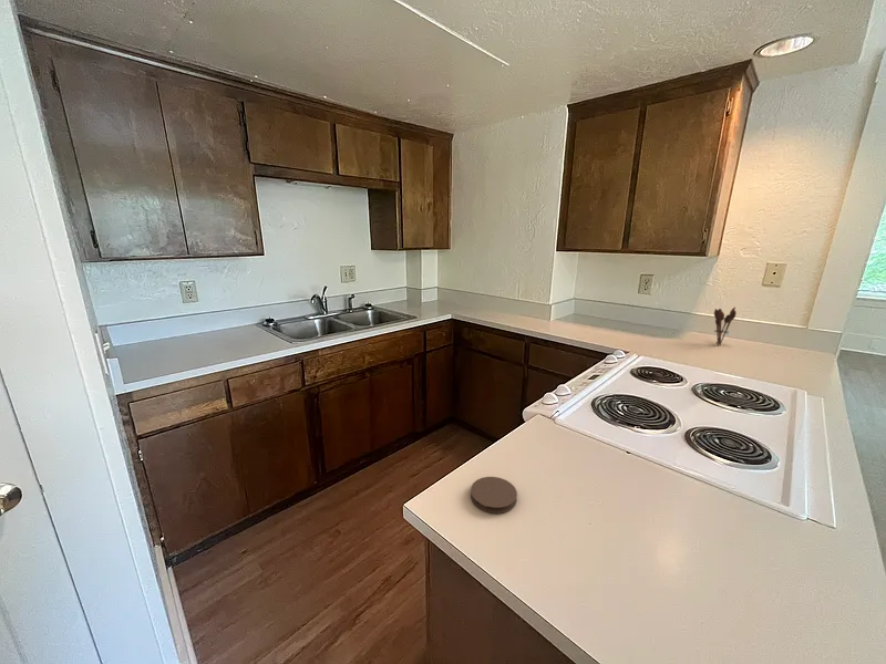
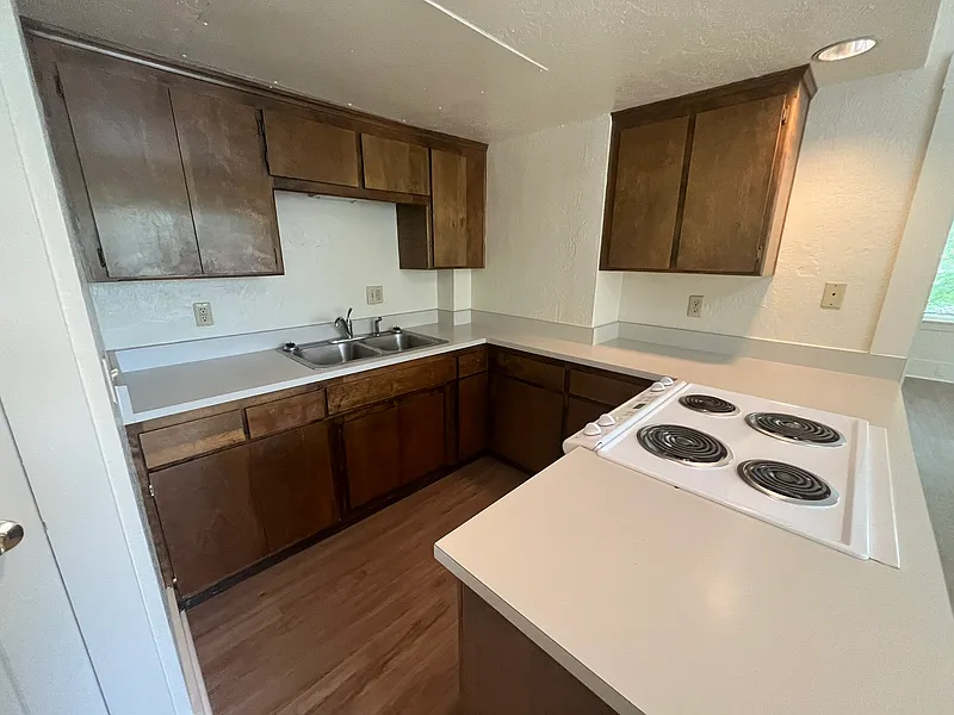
- coaster [470,476,518,515]
- utensil holder [713,305,738,346]
